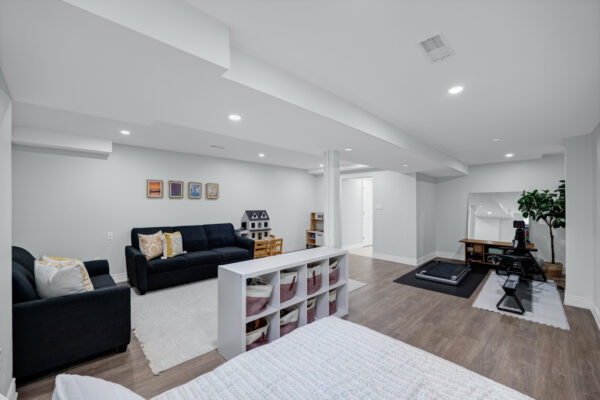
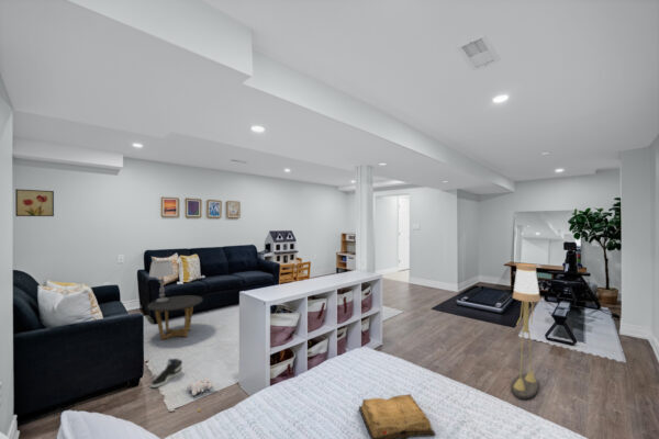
+ wall art [14,188,55,217]
+ table lamp [148,259,176,303]
+ floor lamp [511,262,541,401]
+ plush toy [186,376,216,413]
+ diary [358,393,436,439]
+ sneaker [149,358,183,389]
+ side table [146,294,204,341]
